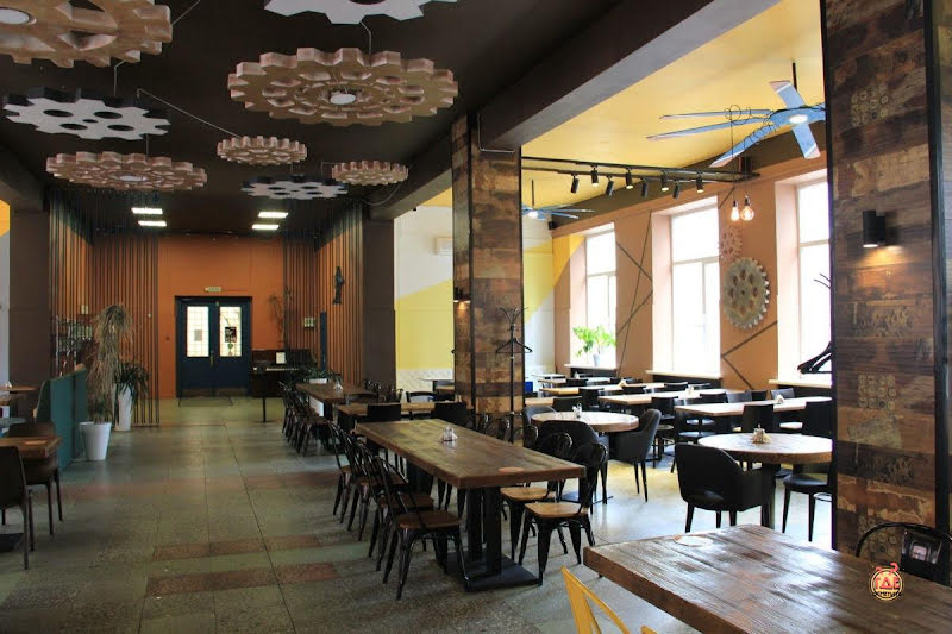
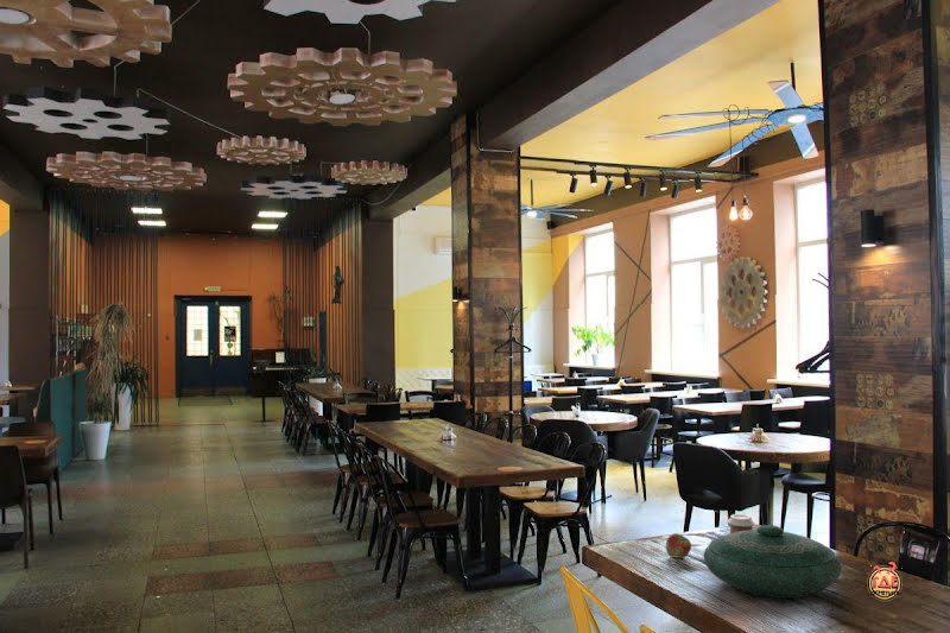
+ decorative bowl [703,524,843,599]
+ fruit [665,532,692,559]
+ coffee cup [727,513,755,534]
